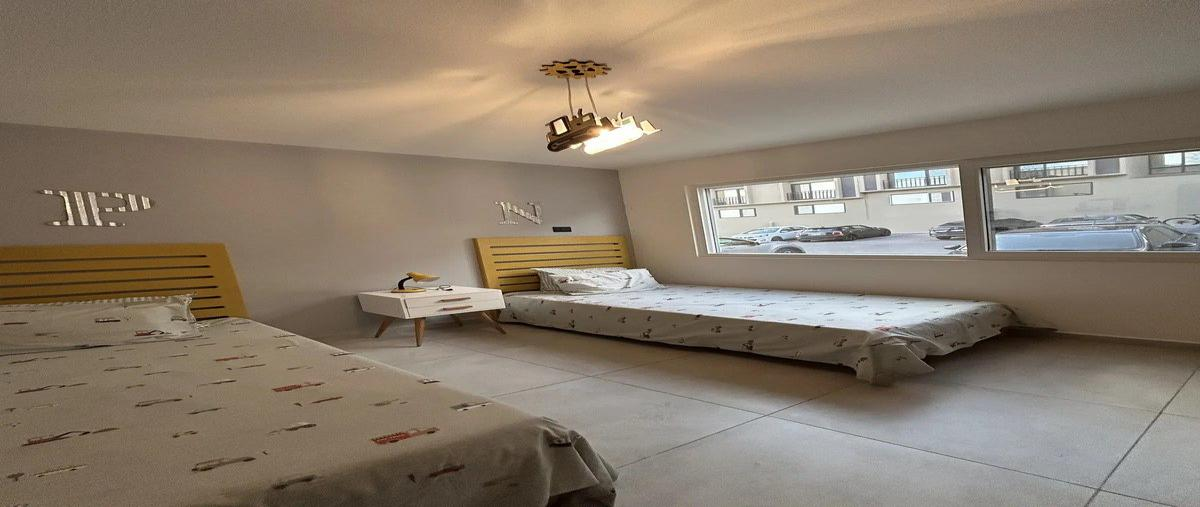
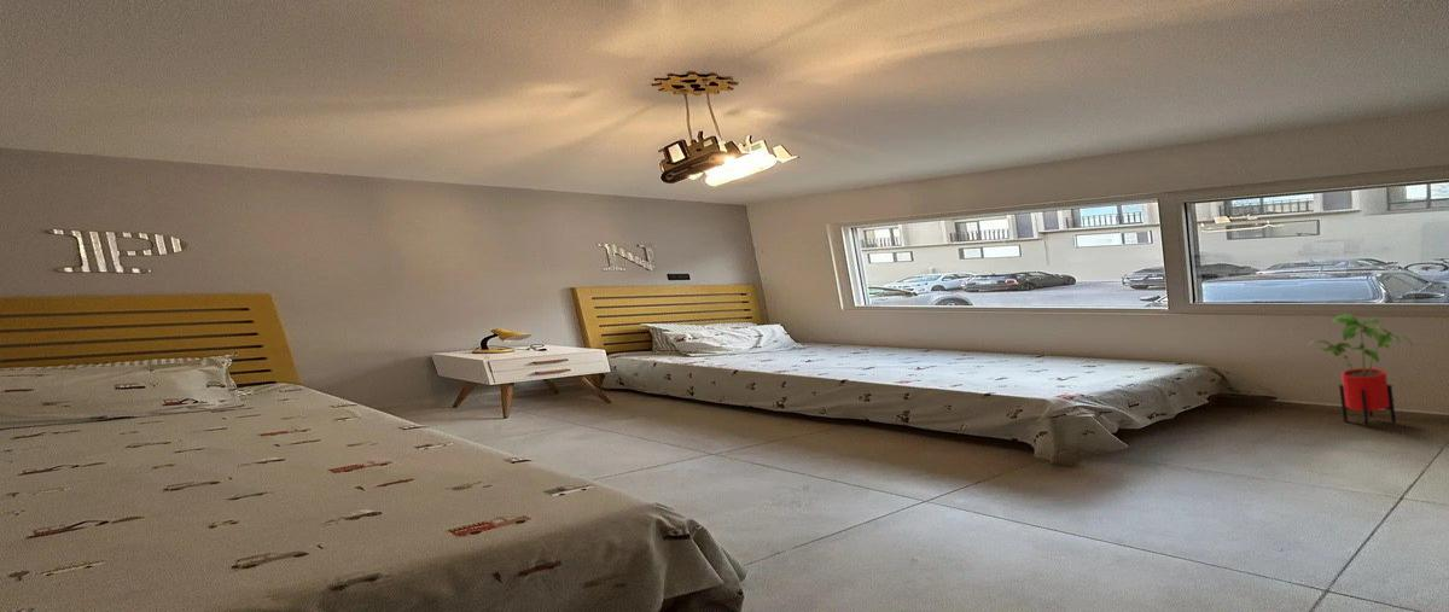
+ house plant [1305,314,1414,429]
